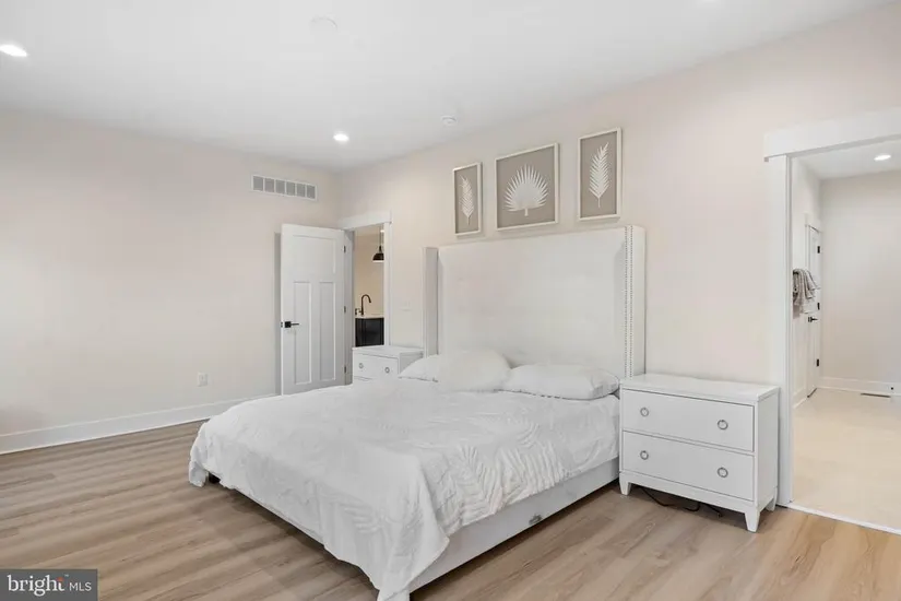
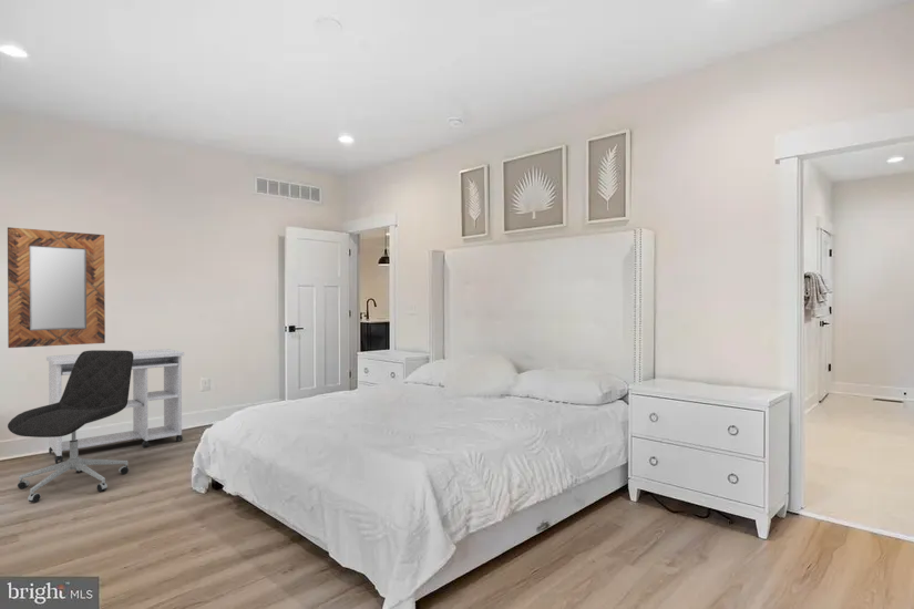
+ desk [45,348,185,464]
+ office chair [7,349,134,503]
+ home mirror [7,226,106,349]
